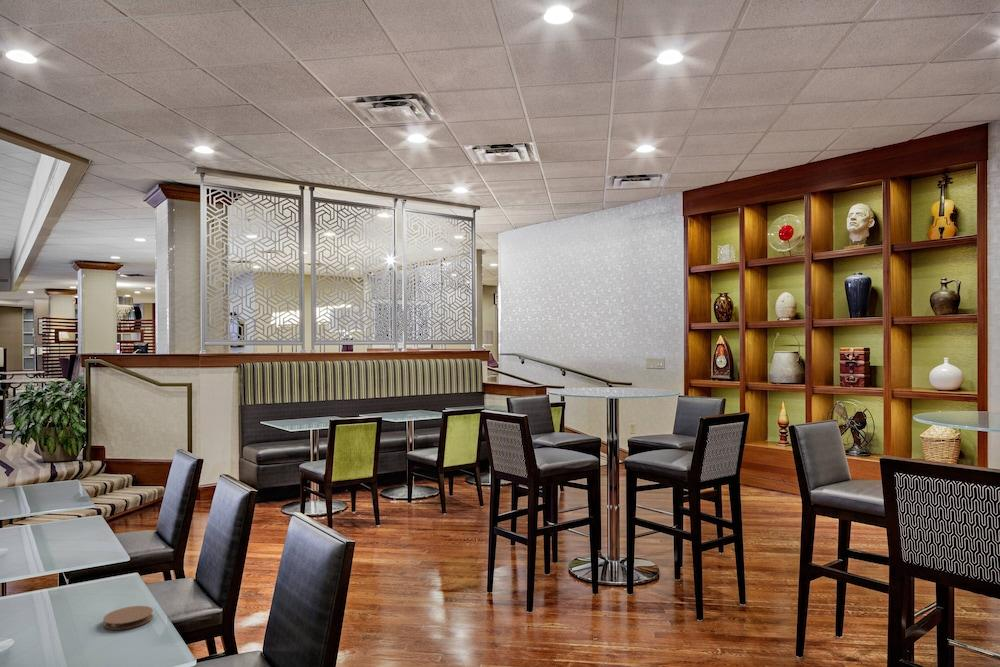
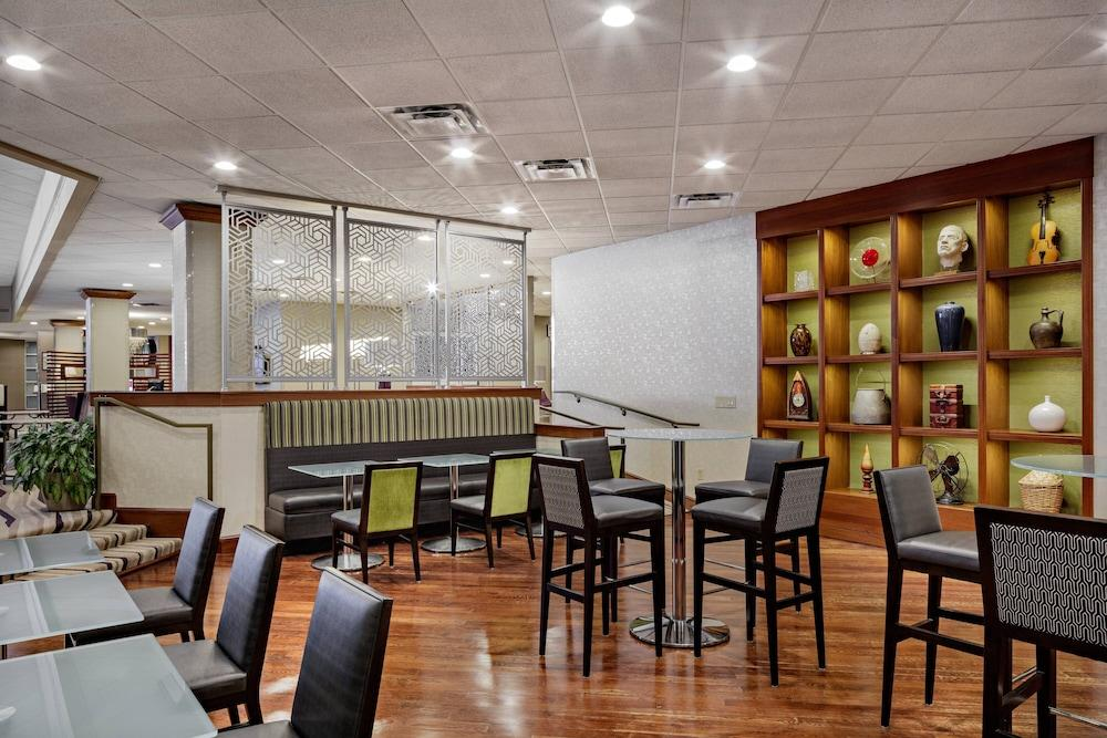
- coaster [102,605,154,631]
